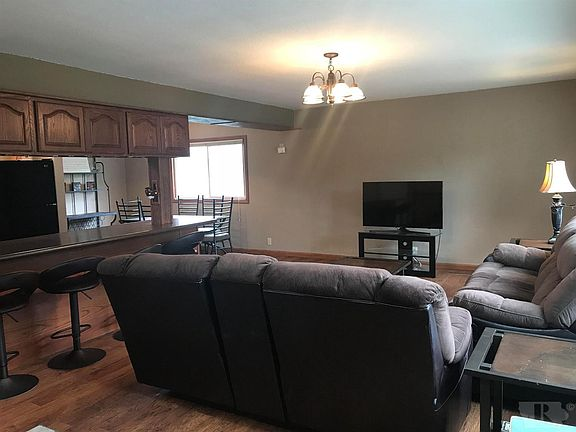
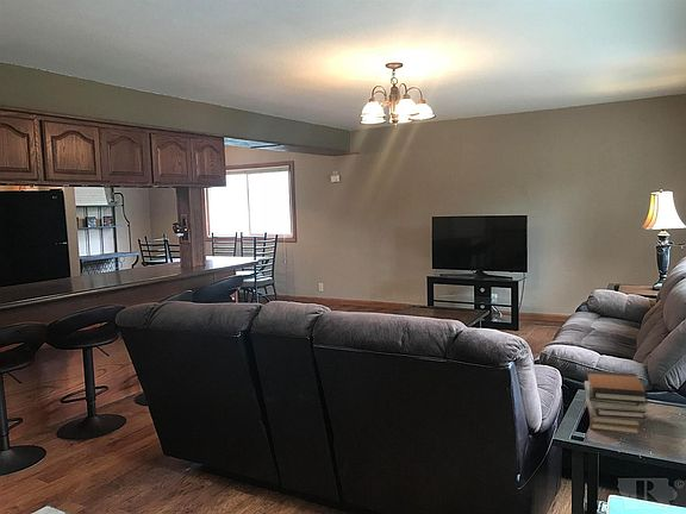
+ book stack [584,370,649,435]
